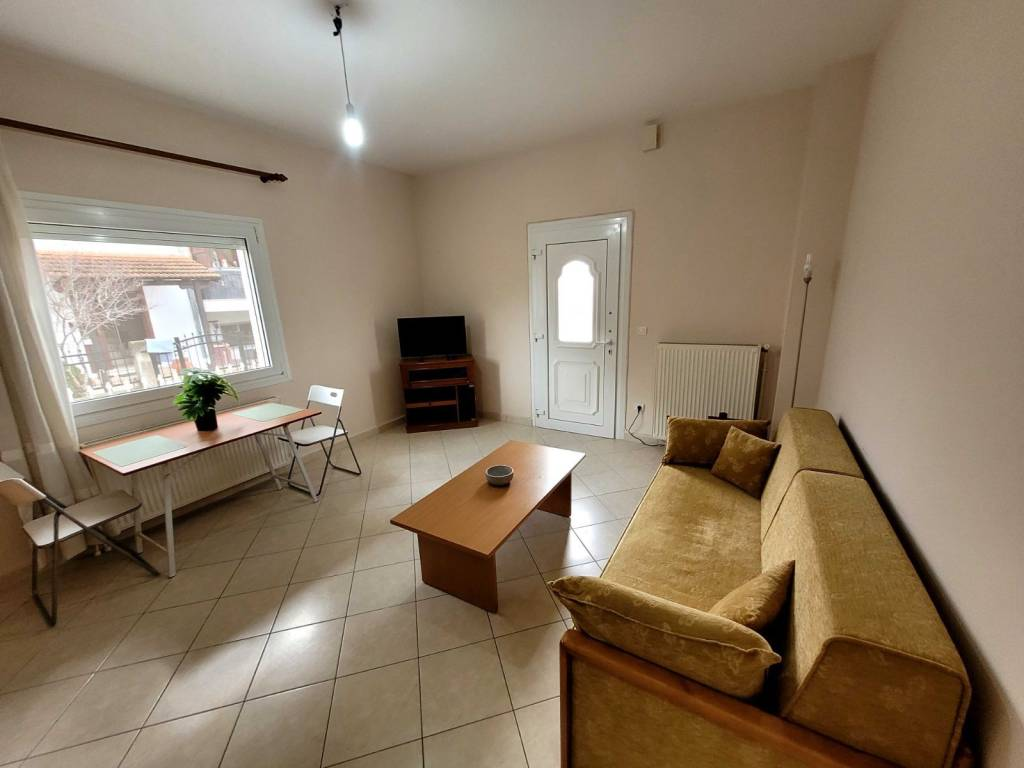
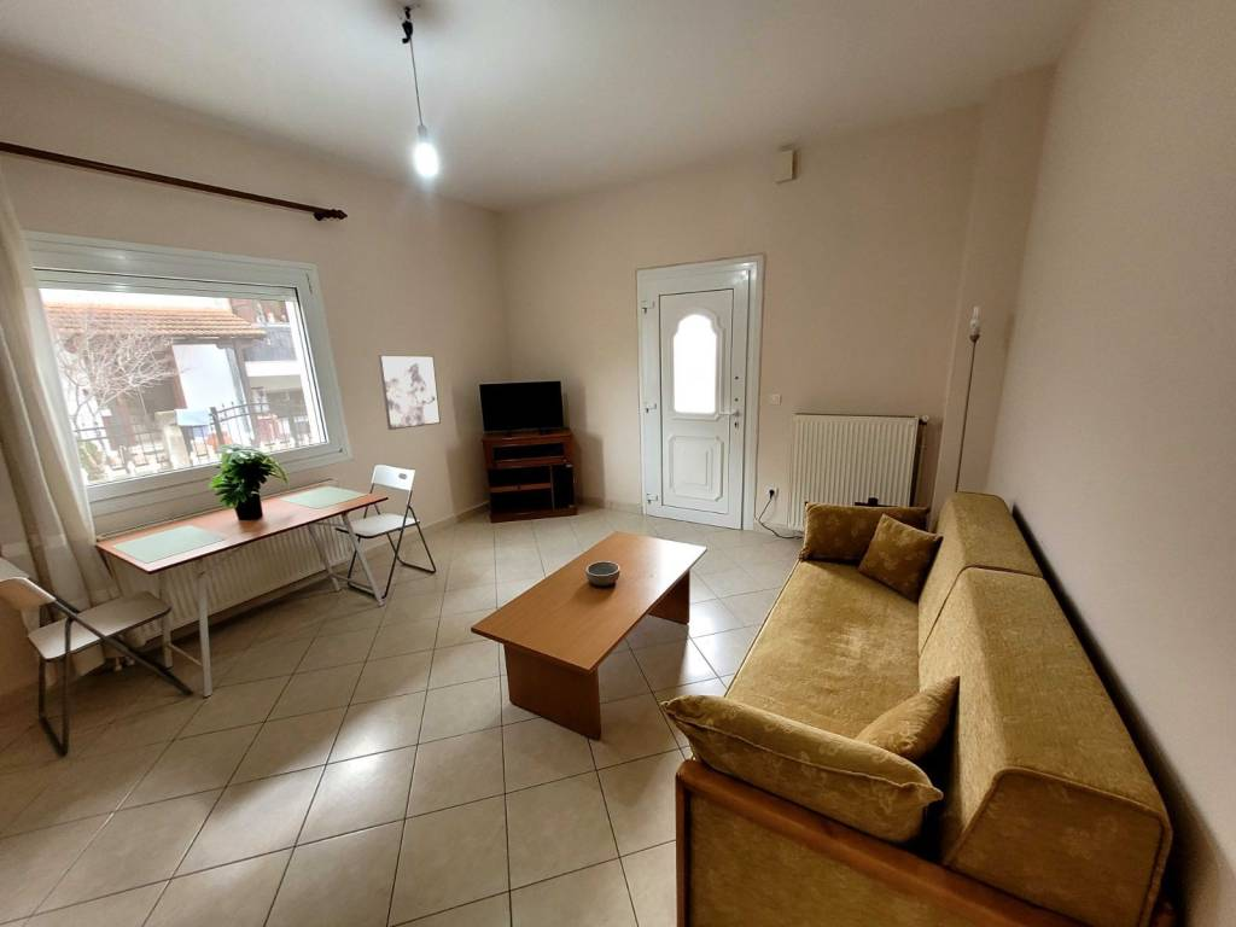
+ wall art [378,354,442,431]
